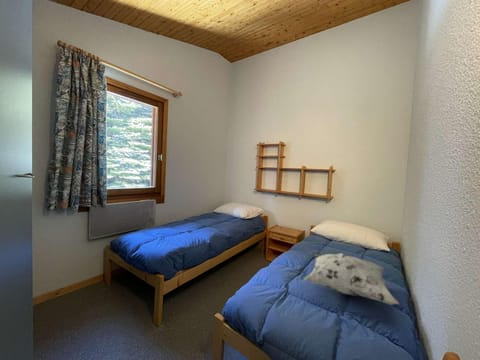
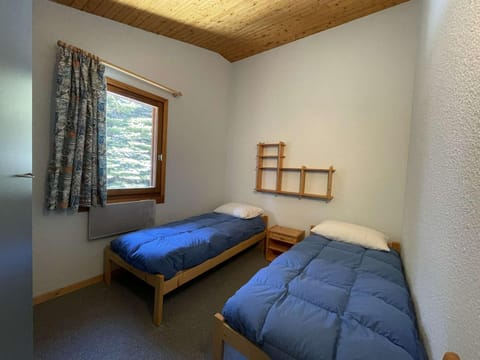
- decorative pillow [303,252,400,306]
